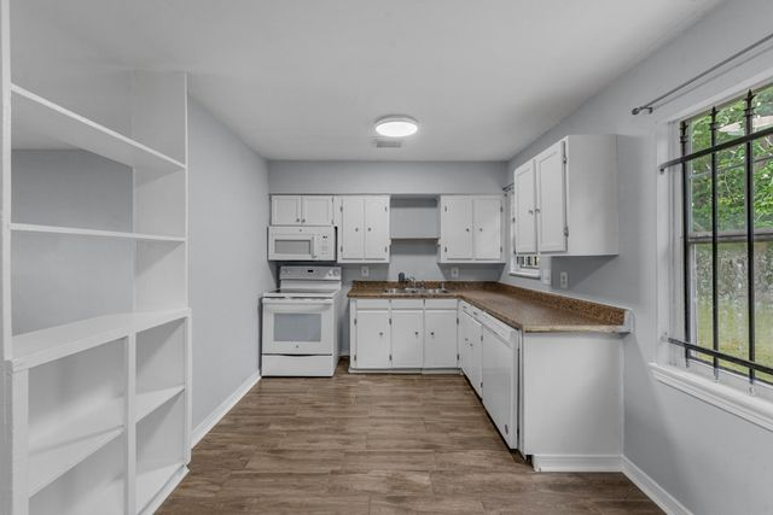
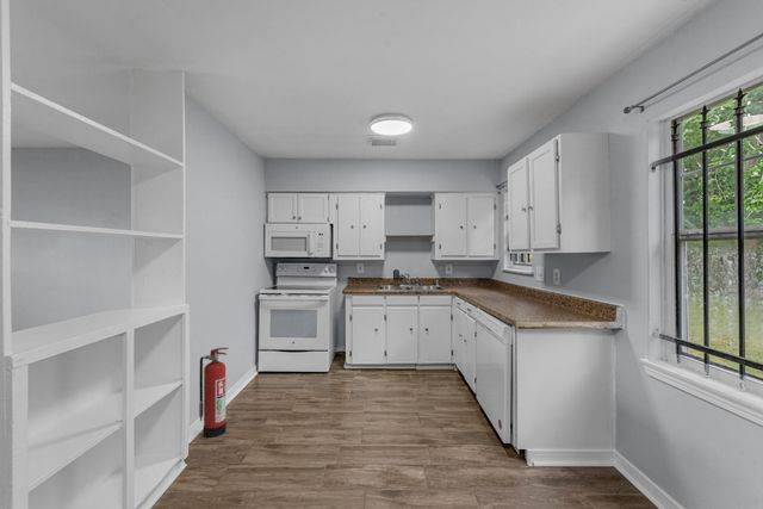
+ fire extinguisher [198,347,229,439]
